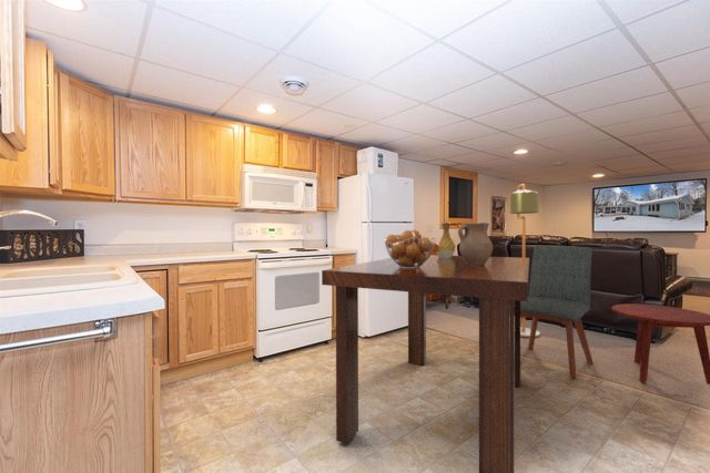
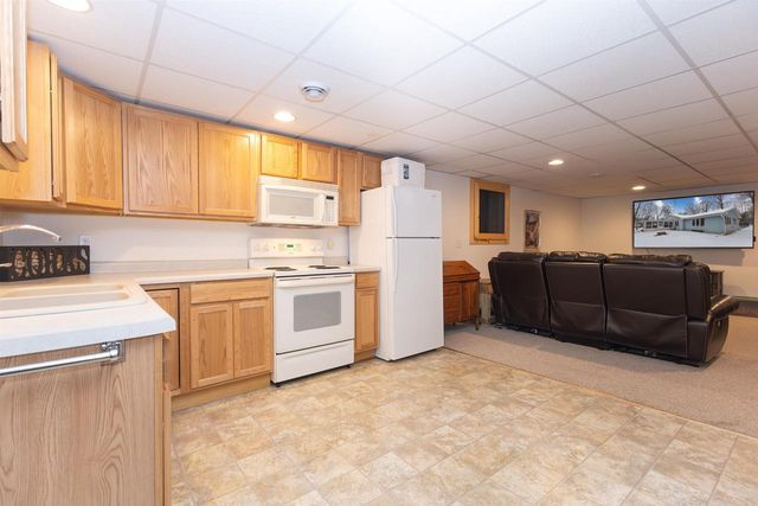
- vase [435,220,456,258]
- side table [610,302,710,385]
- ceramic pitcher [457,222,494,266]
- dining table [321,254,530,473]
- floor lamp [508,183,541,338]
- chair [521,245,595,379]
- fruit basket [383,229,437,268]
